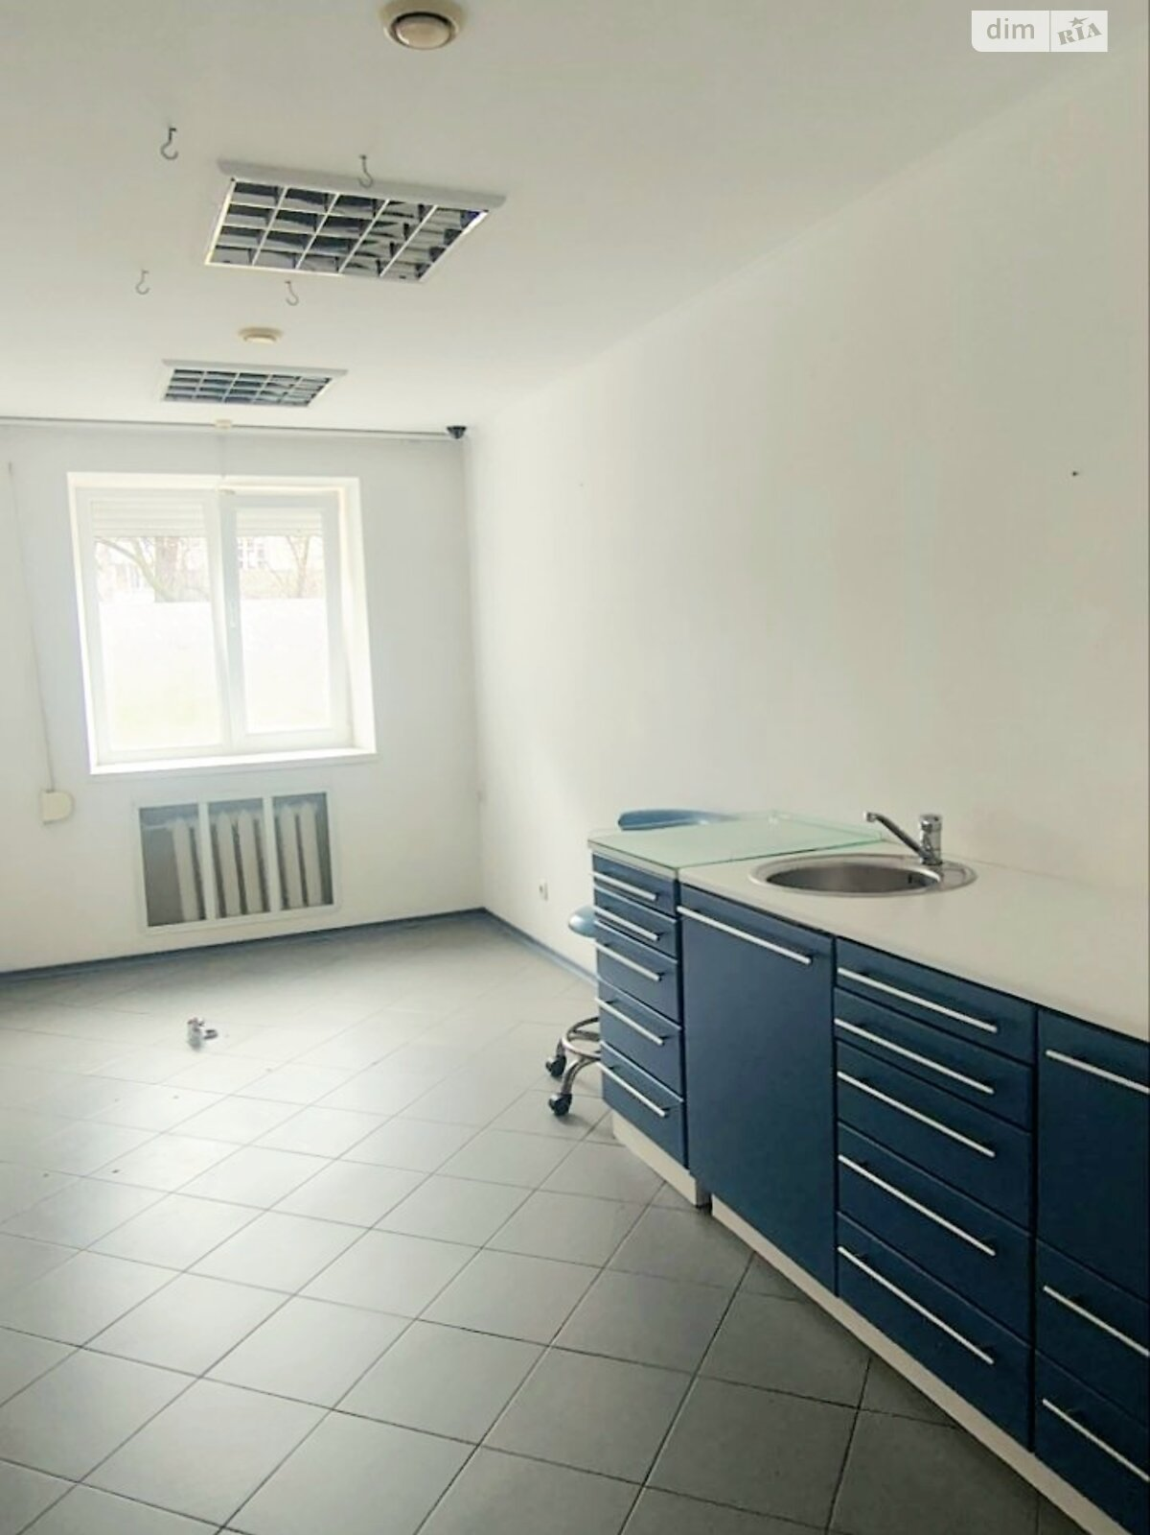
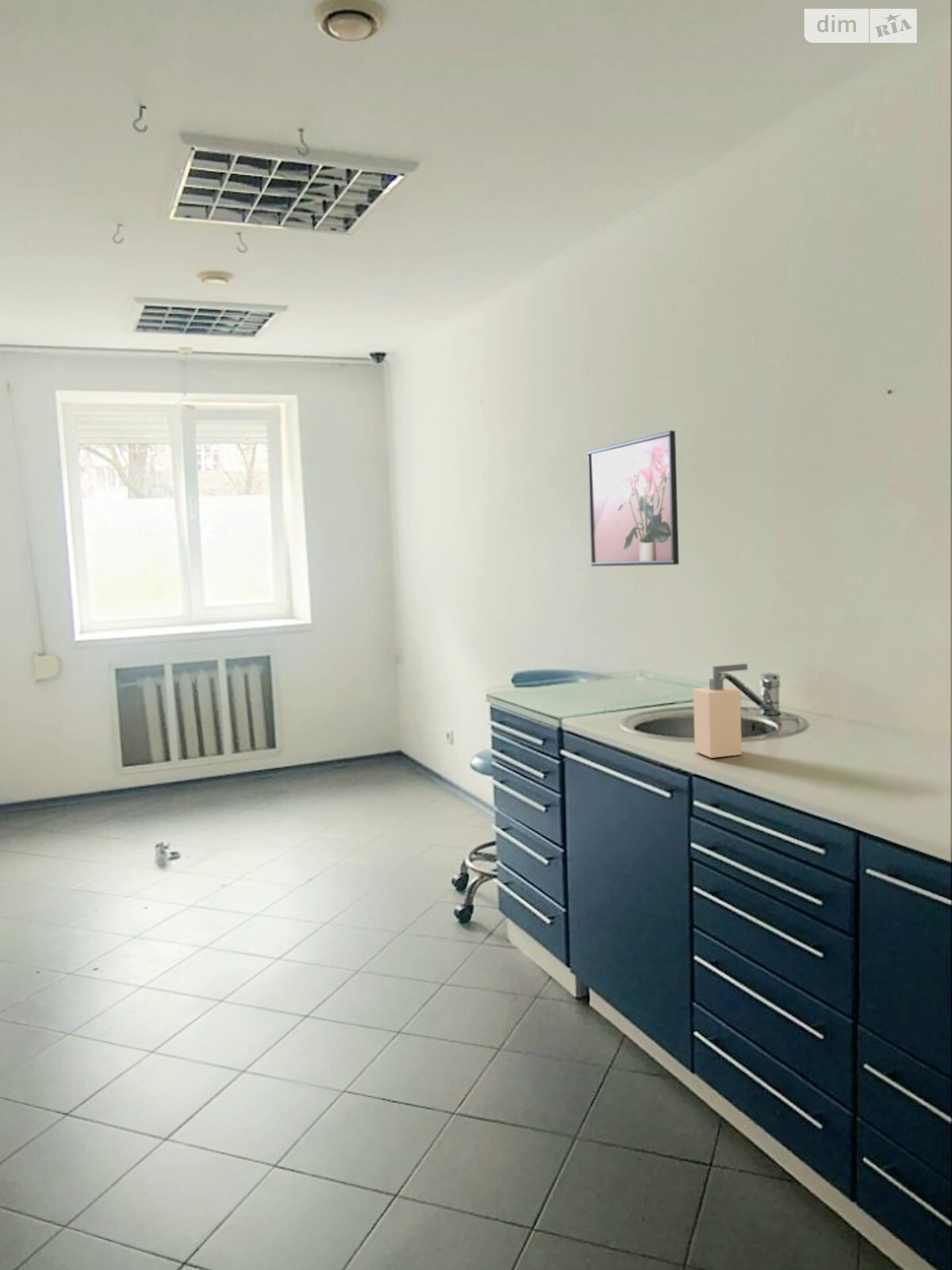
+ soap dispenser [693,663,748,759]
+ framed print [586,429,680,567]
